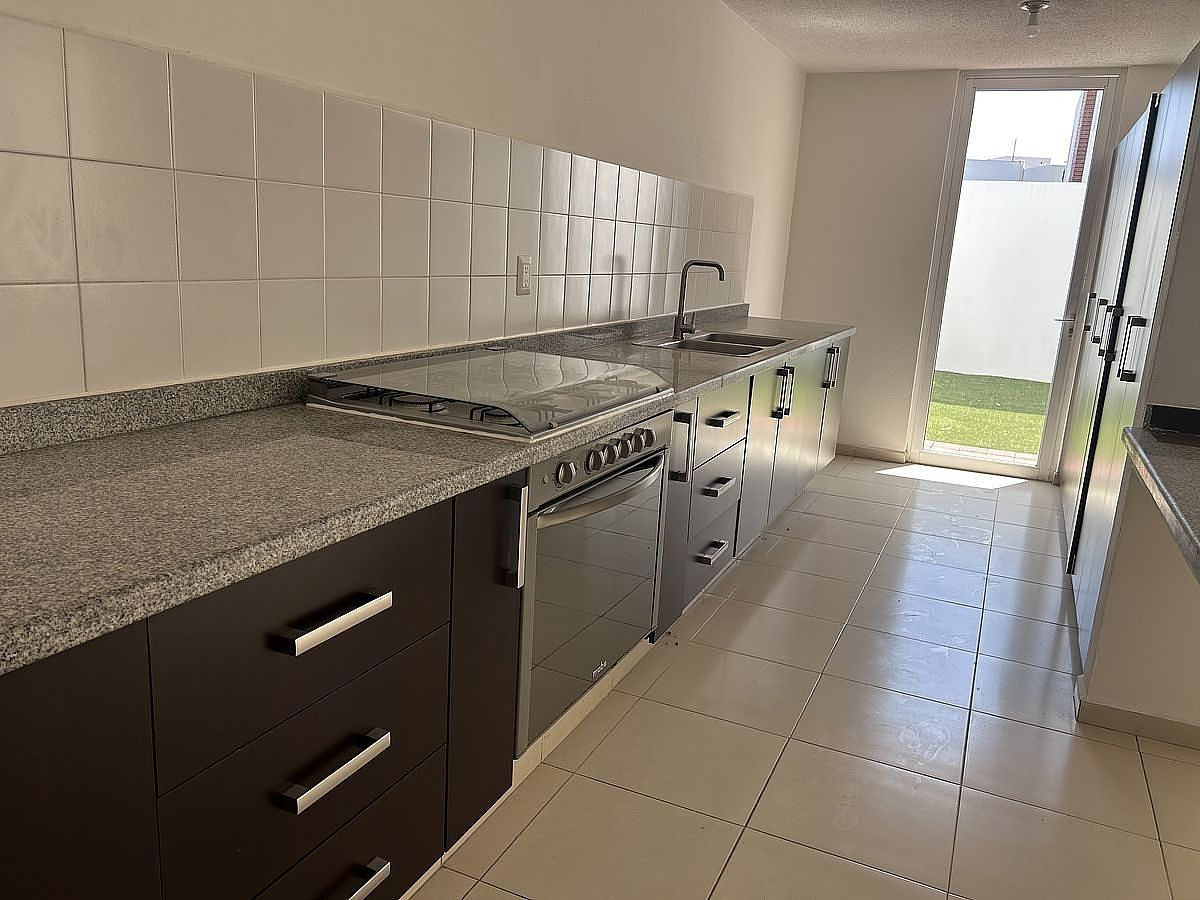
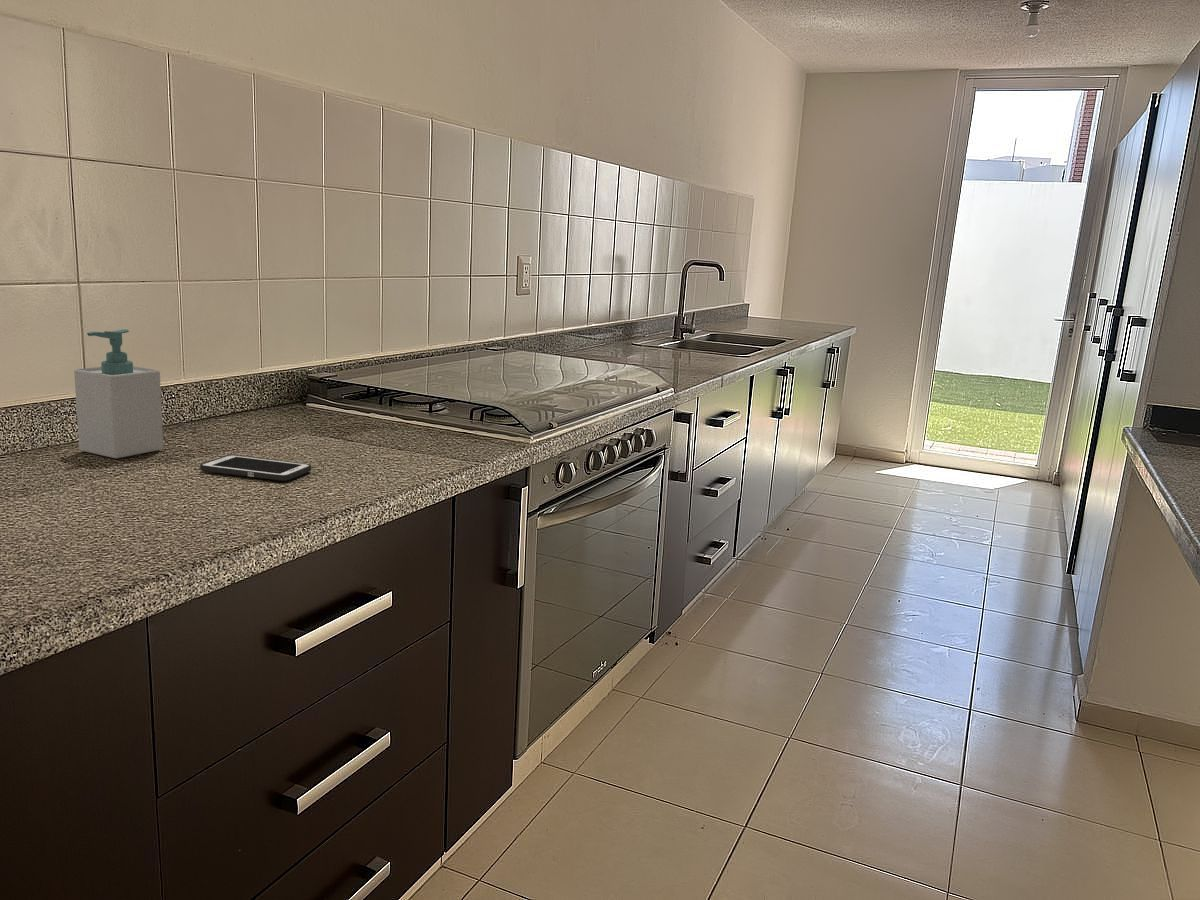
+ cell phone [199,454,312,482]
+ soap bottle [73,328,164,459]
